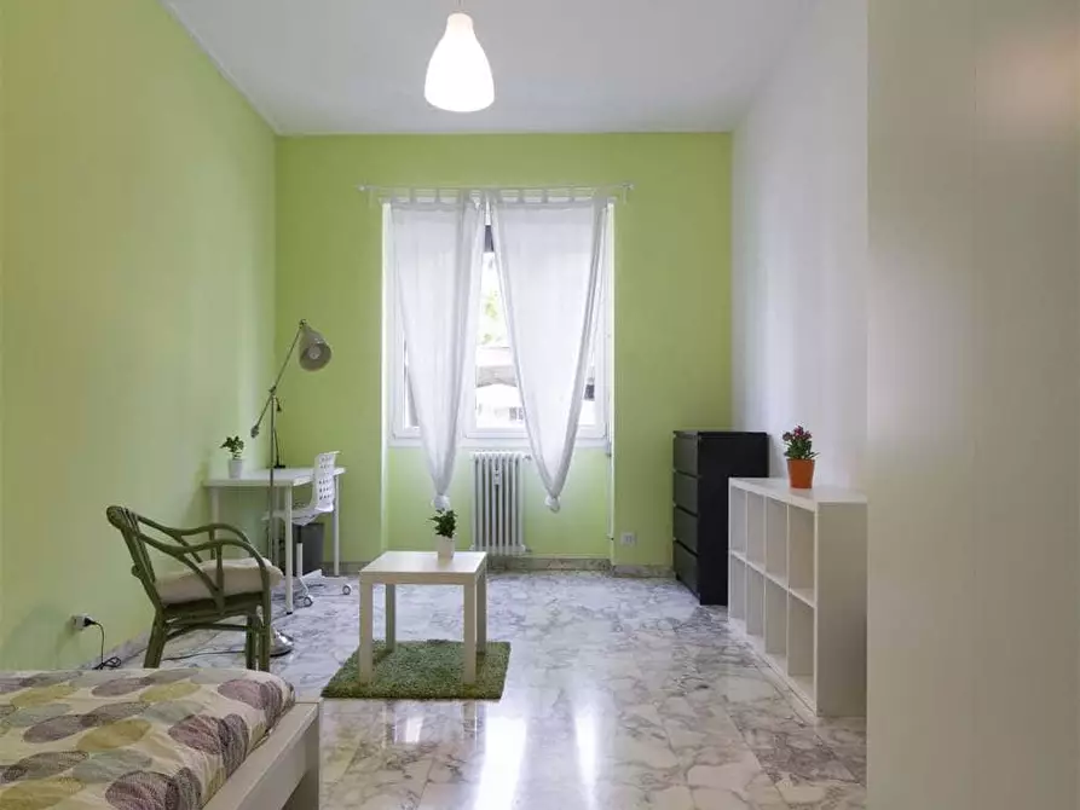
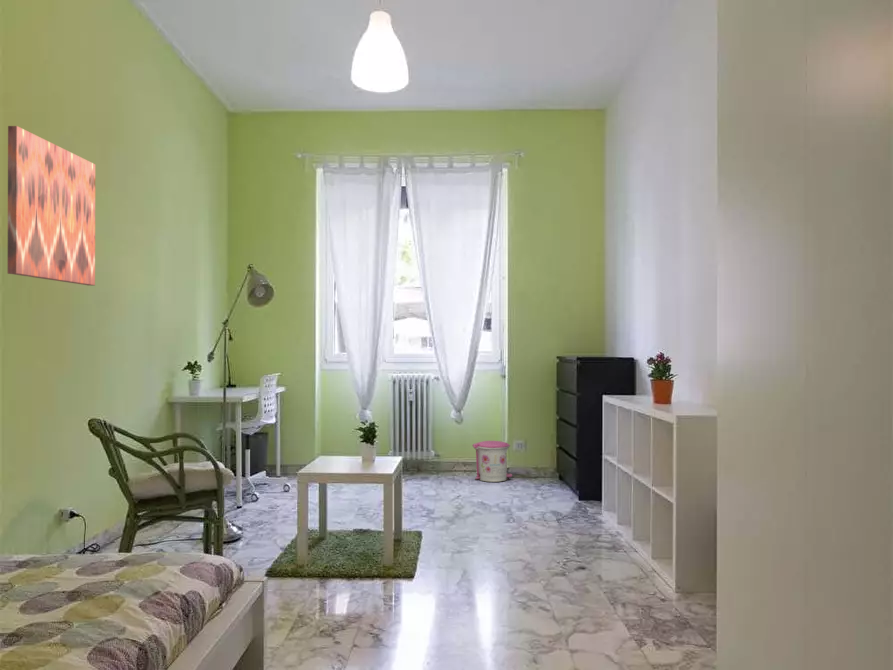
+ wall art [7,125,96,286]
+ trash can [472,440,513,483]
